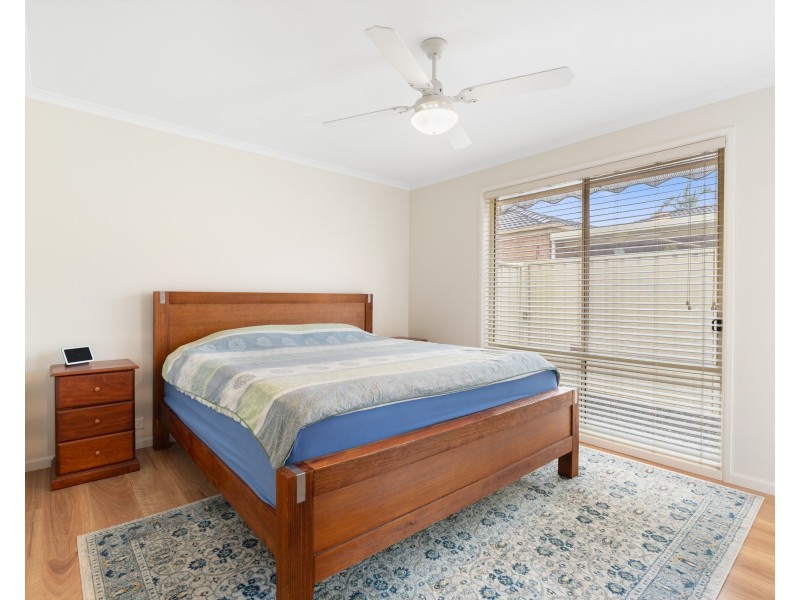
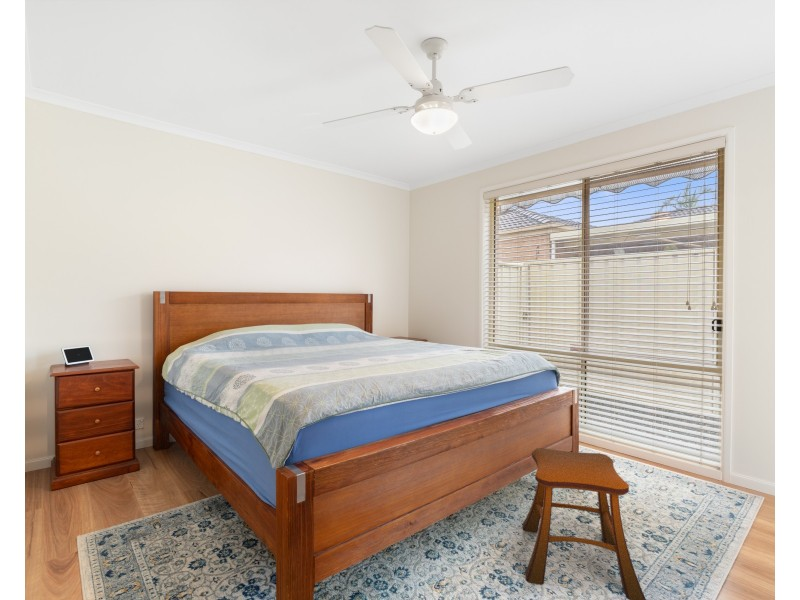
+ stool [522,447,647,600]
